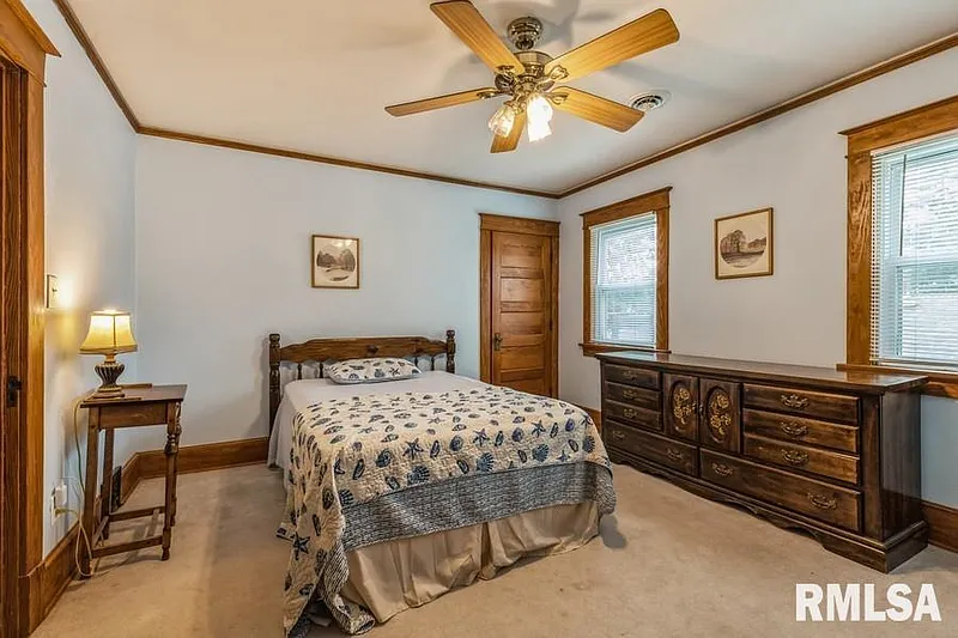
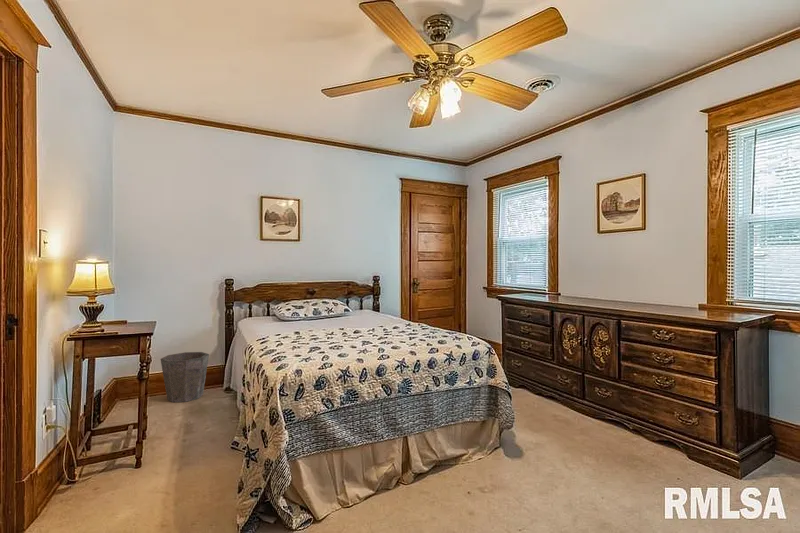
+ waste bin [160,351,210,403]
